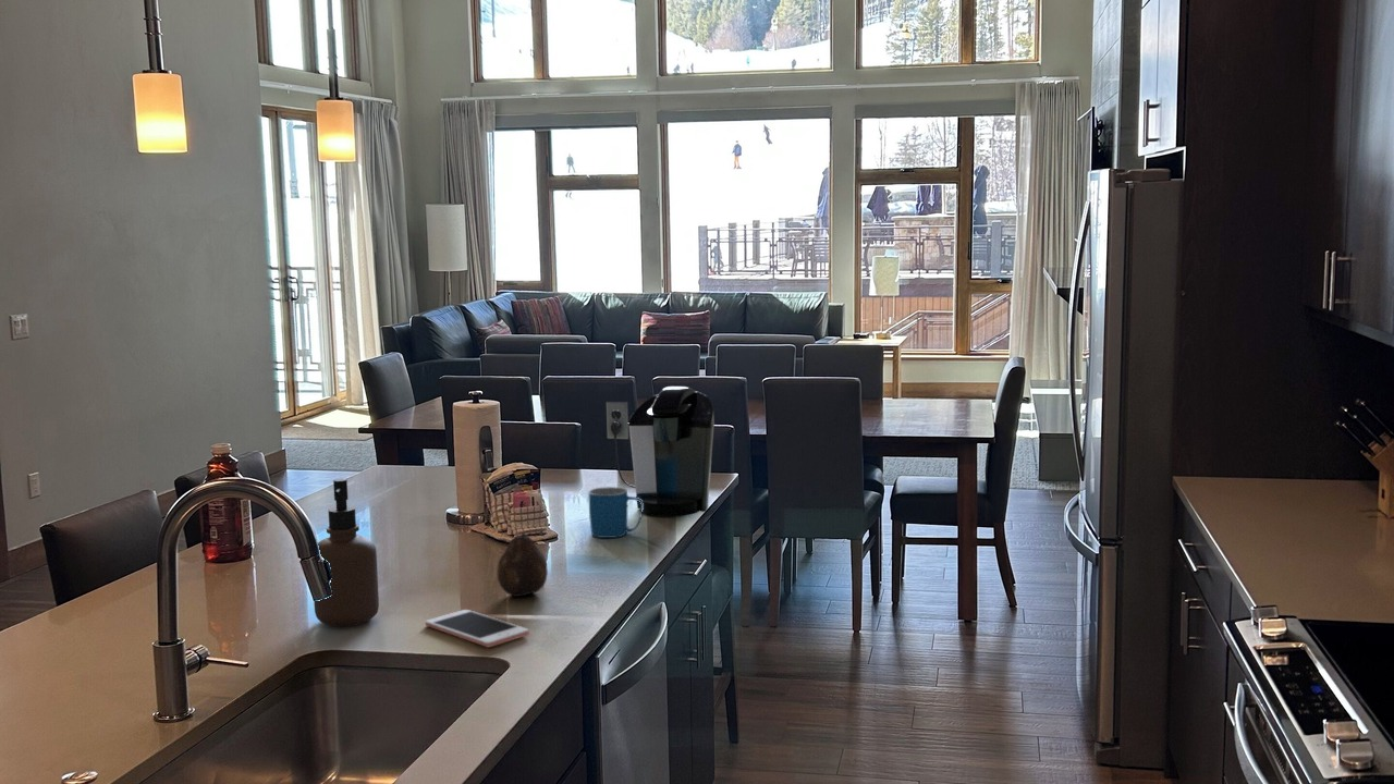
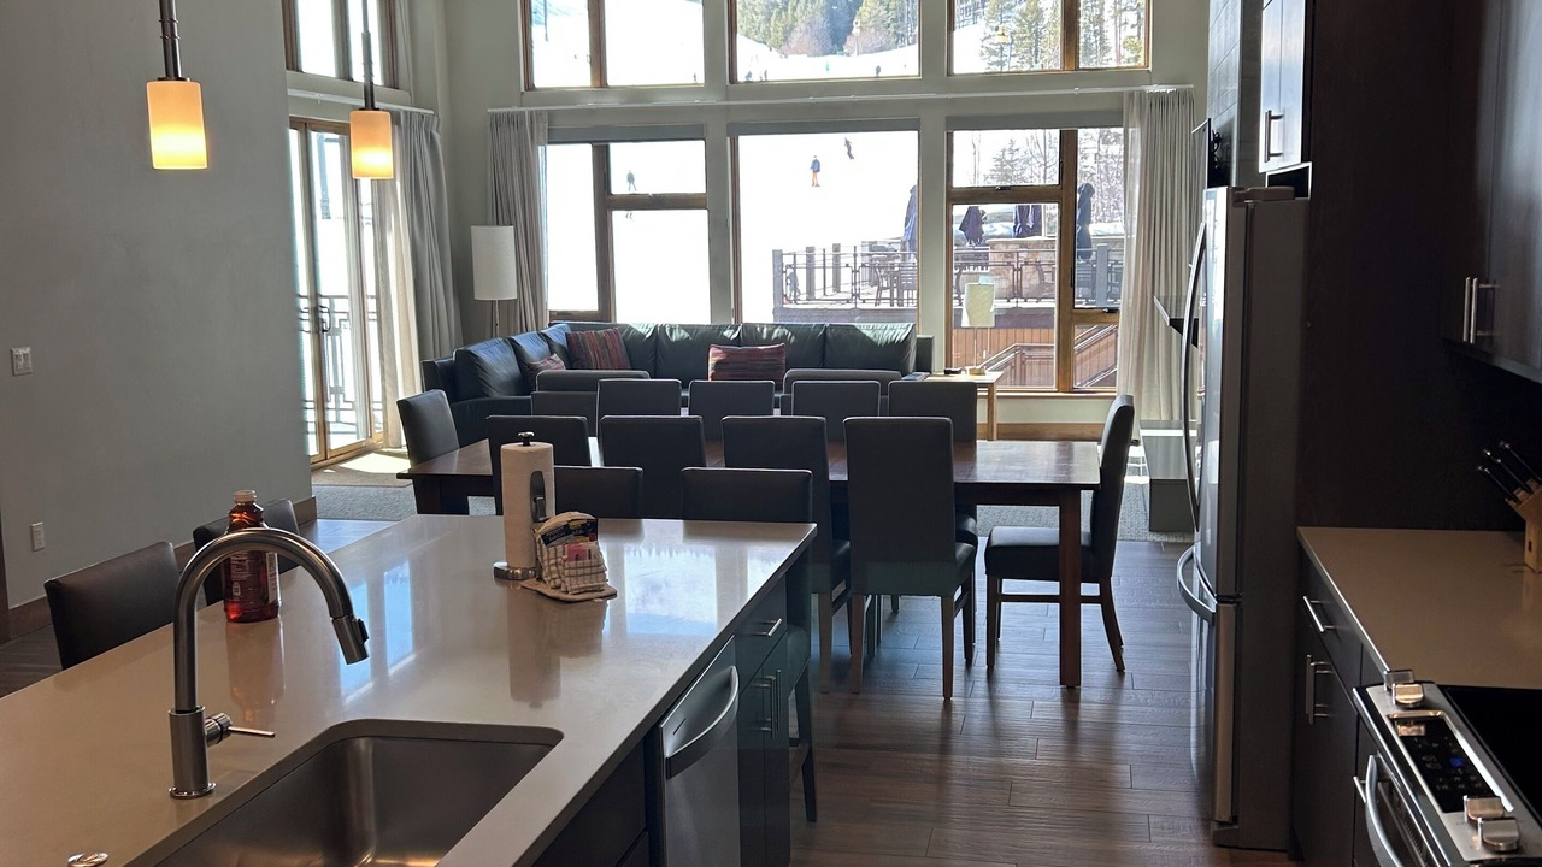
- mug [588,486,644,539]
- coffee maker [606,385,716,517]
- fruit [496,531,549,598]
- soap dispenser [313,478,380,627]
- cell phone [425,609,530,648]
